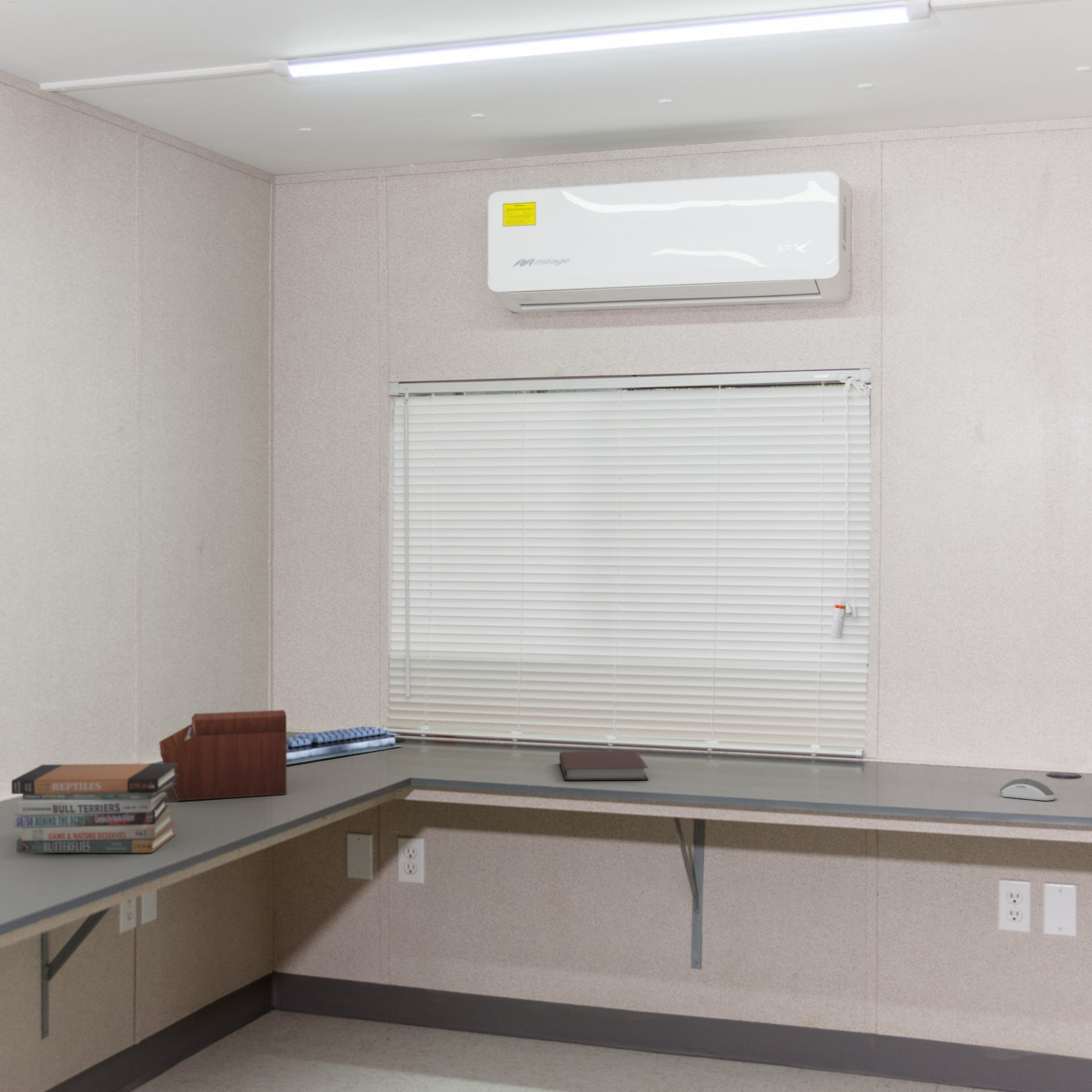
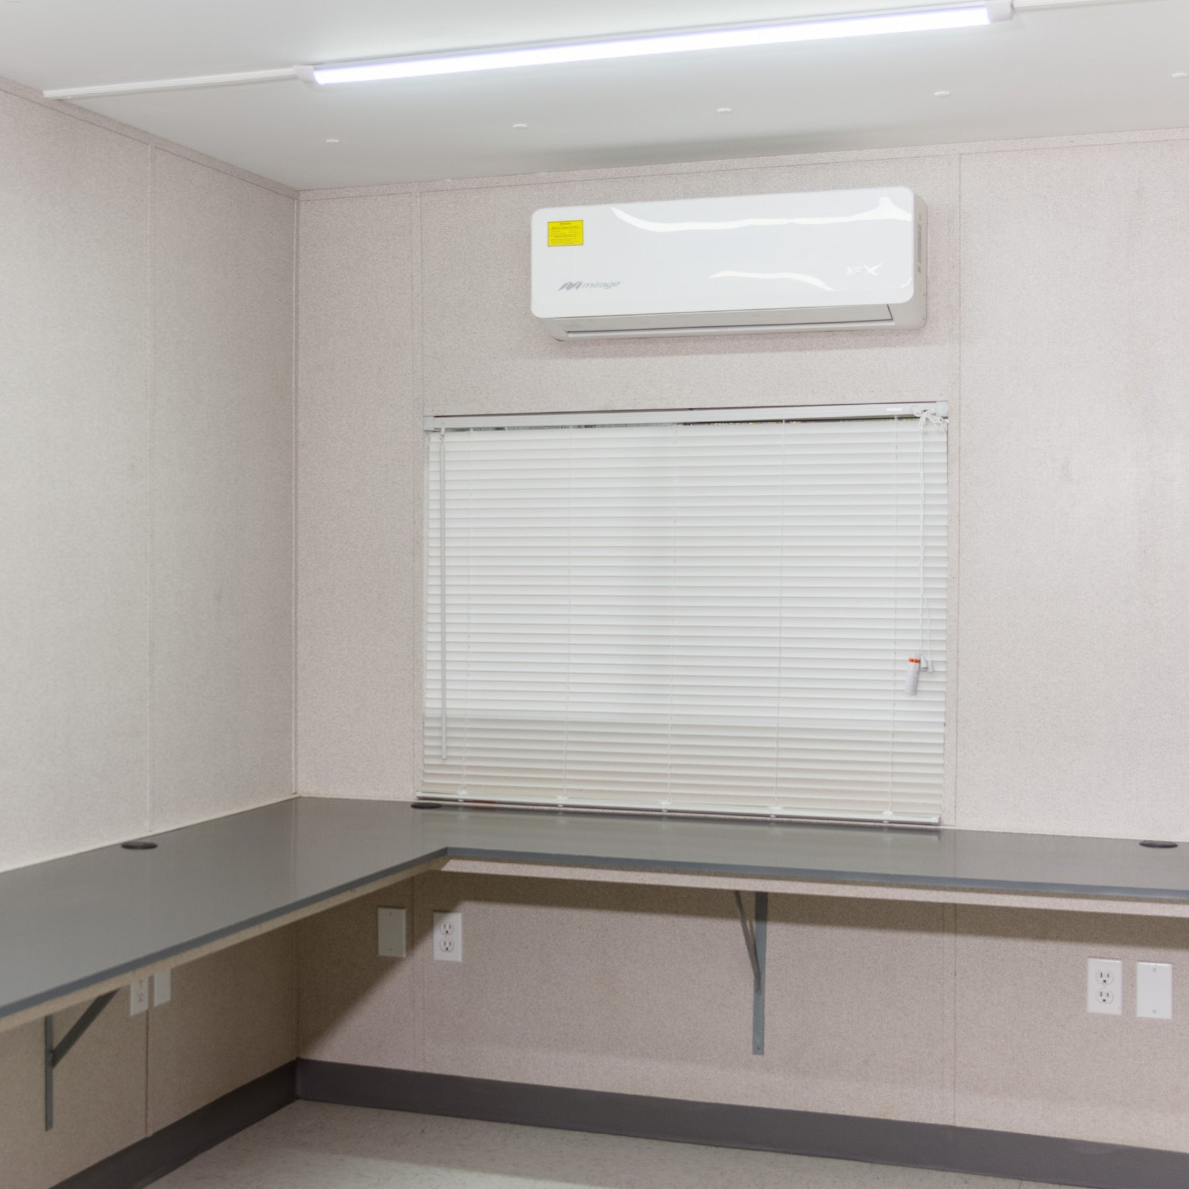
- sewing box [158,709,288,801]
- computer mouse [999,778,1056,801]
- notebook [559,750,649,781]
- book stack [11,763,178,854]
- computer keyboard [286,726,403,766]
